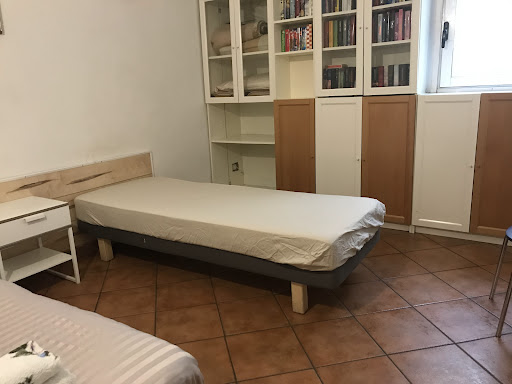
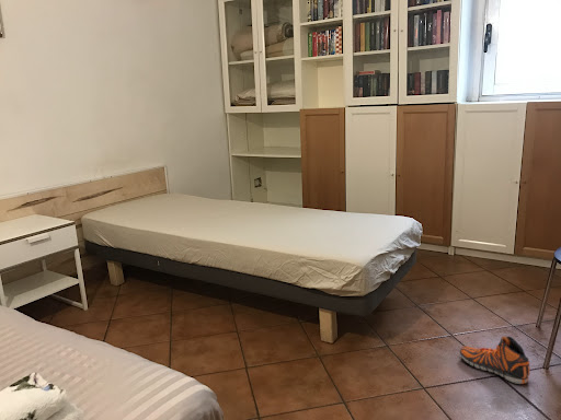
+ sneaker [459,335,531,385]
